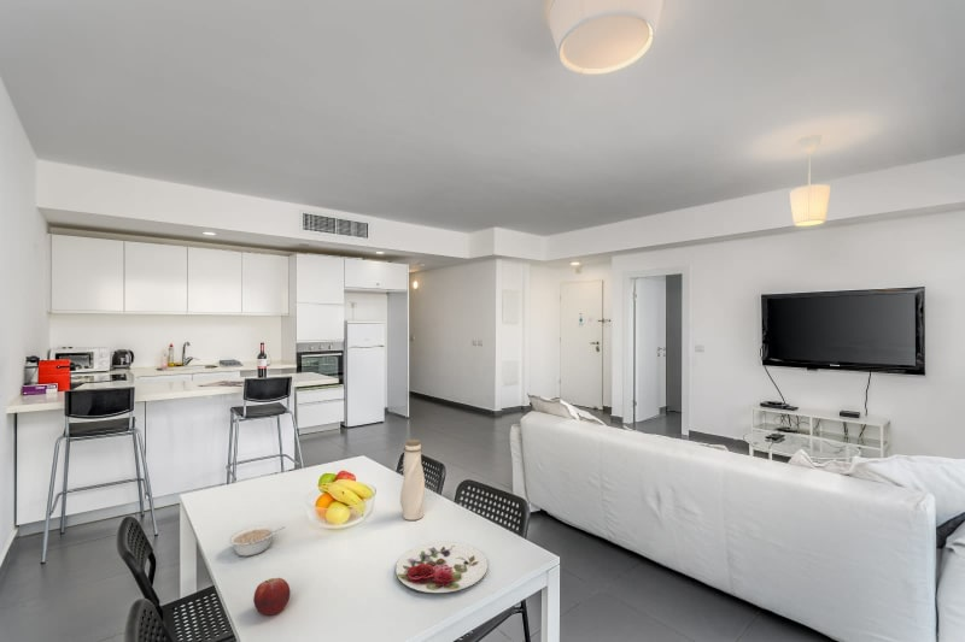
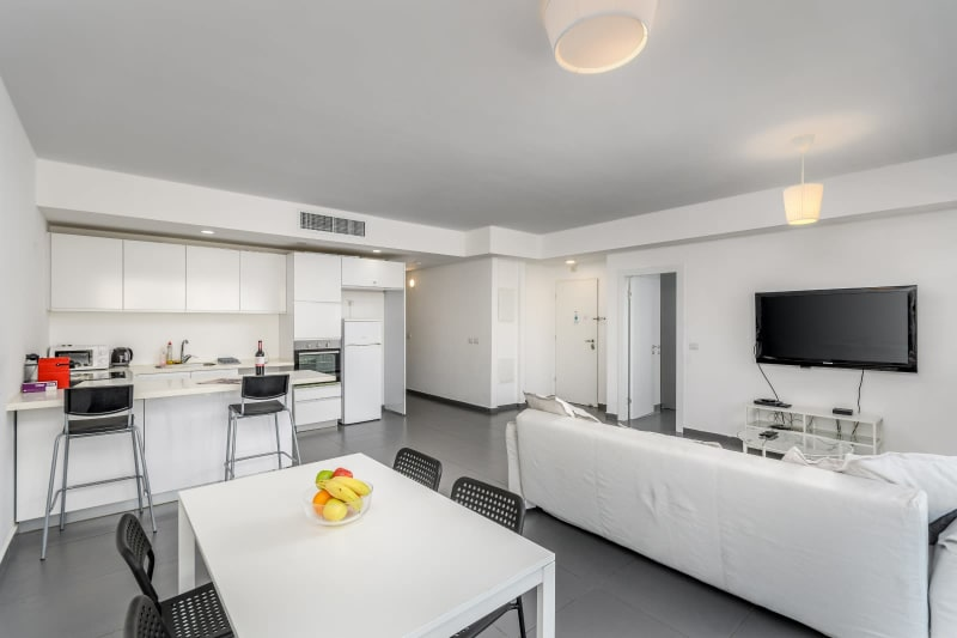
- water bottle [399,438,426,522]
- plate [394,541,489,594]
- fruit [252,577,292,616]
- legume [228,524,285,558]
